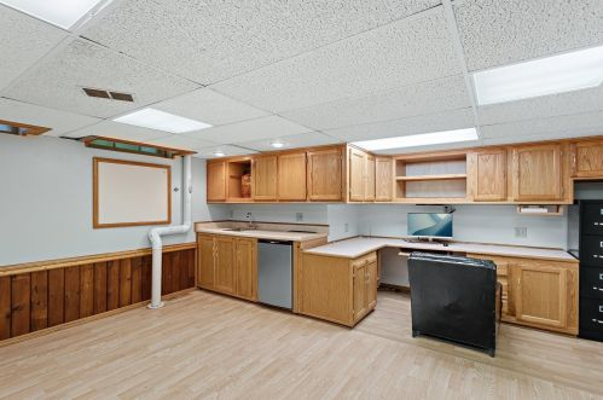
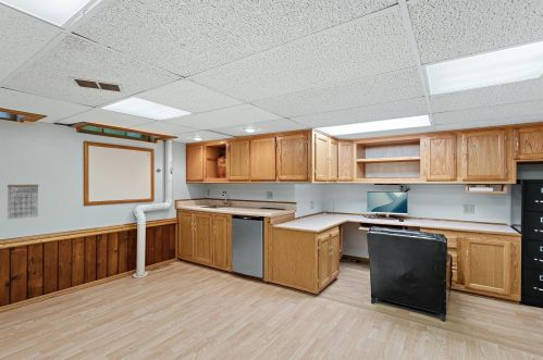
+ calendar [7,182,40,220]
